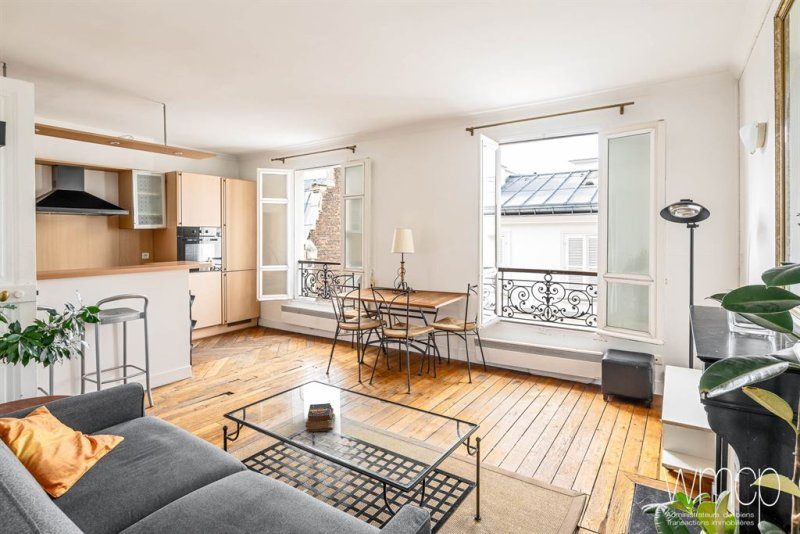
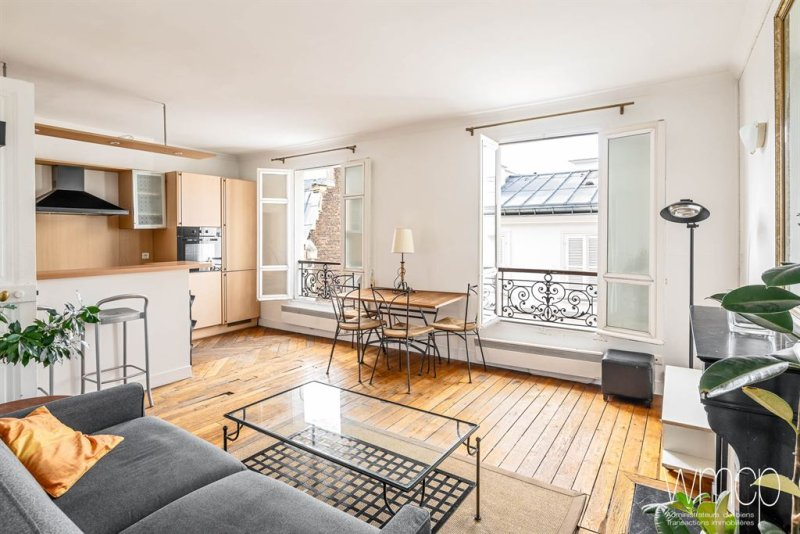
- books [304,402,336,432]
